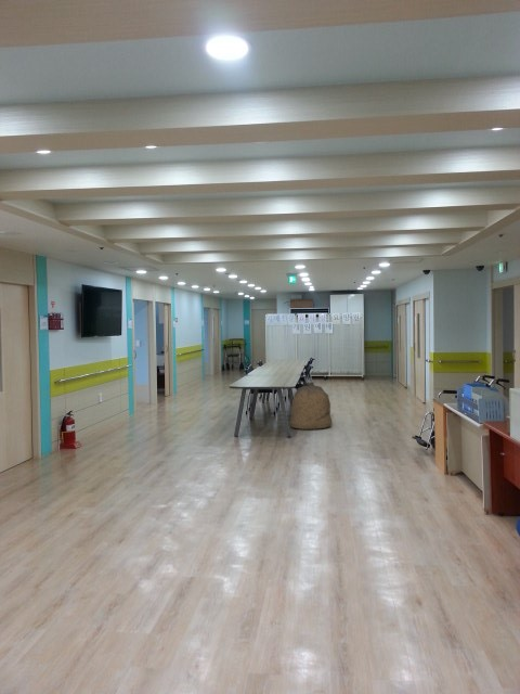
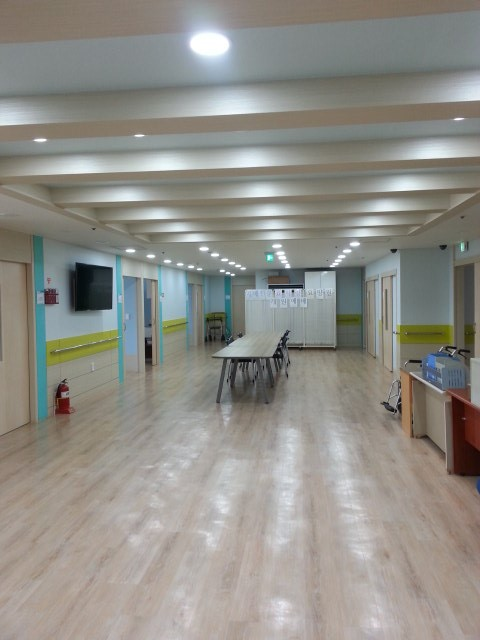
- bag [289,381,333,430]
